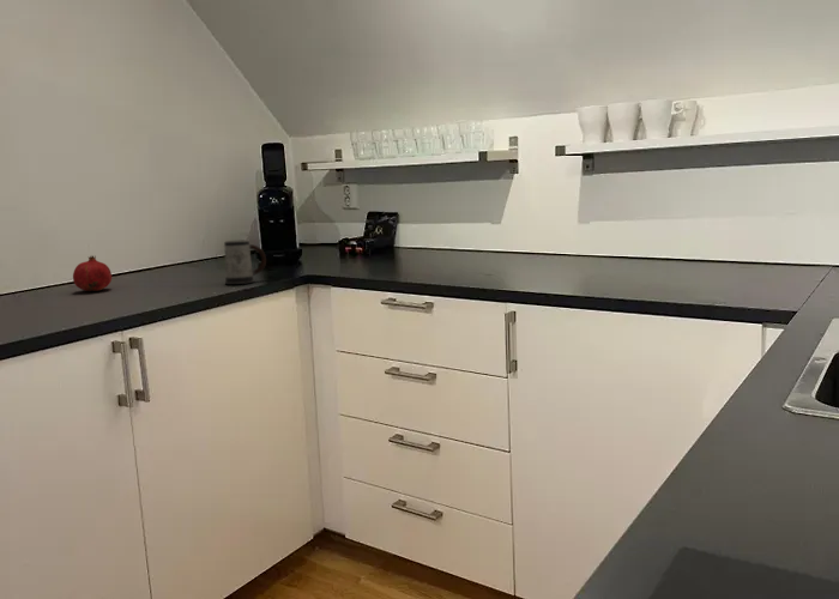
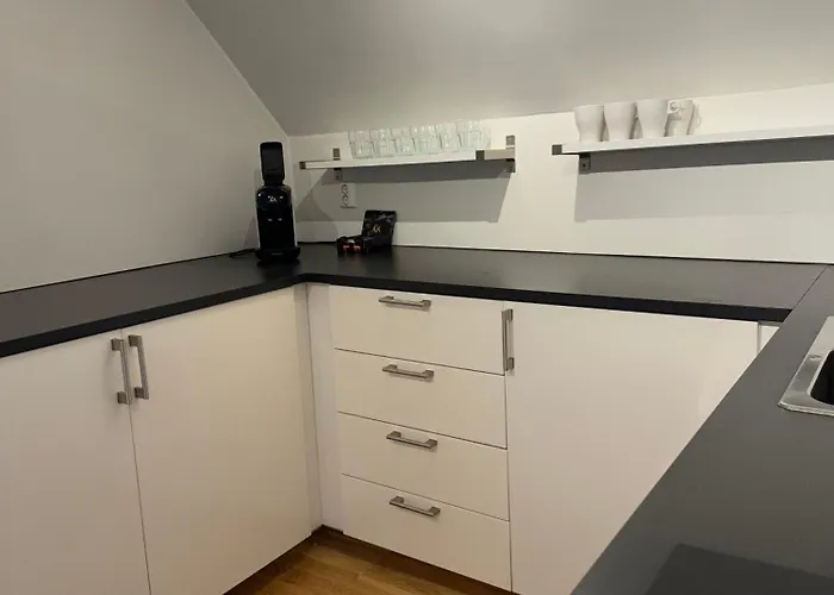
- fruit [72,254,113,292]
- mug [223,238,267,285]
